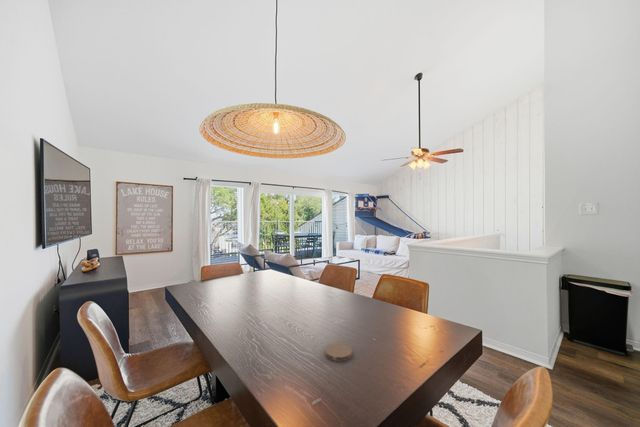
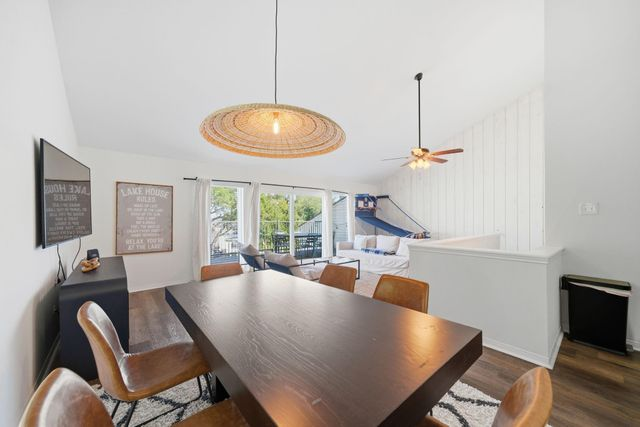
- coaster [324,343,353,362]
